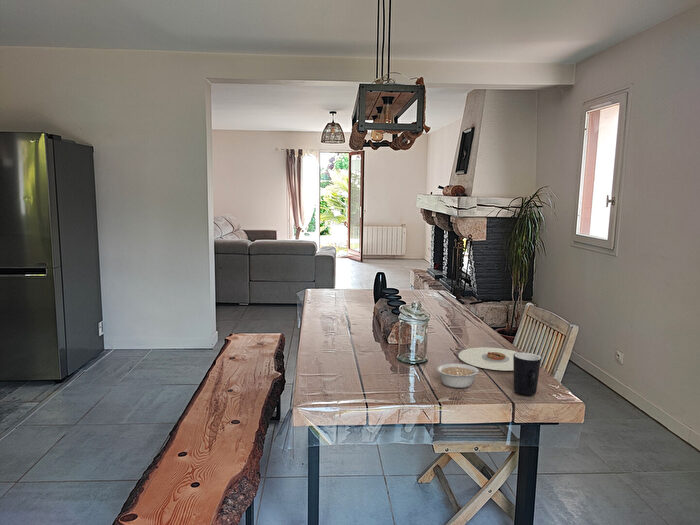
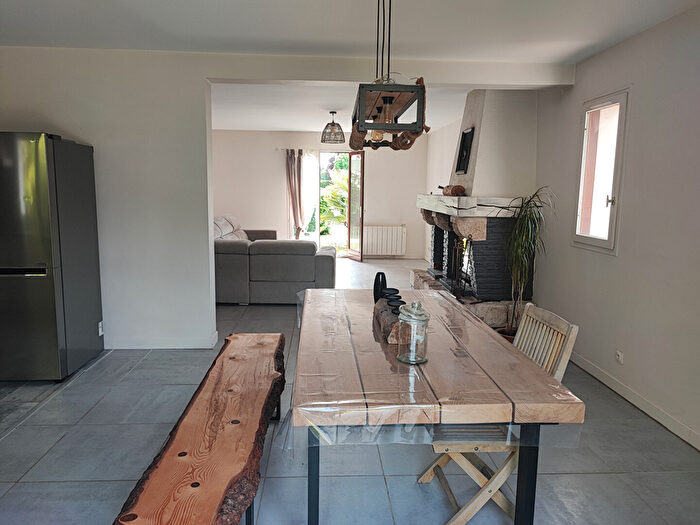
- mug [513,351,542,396]
- plate [457,346,519,372]
- legume [436,363,488,389]
